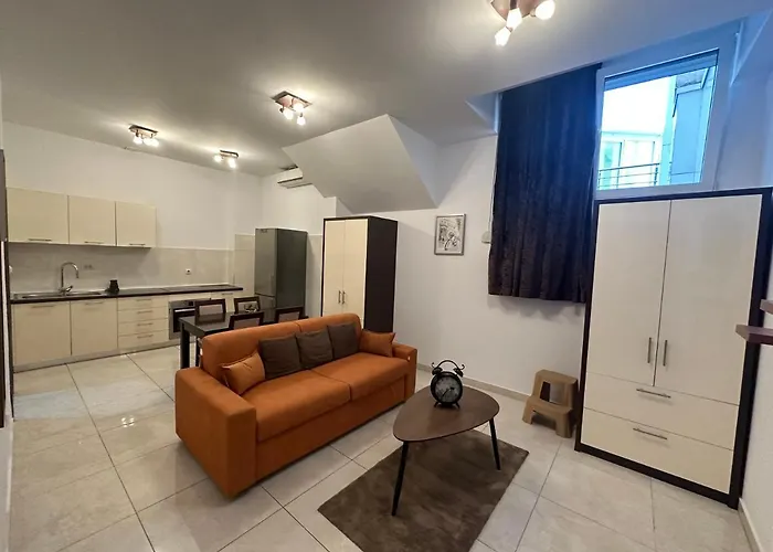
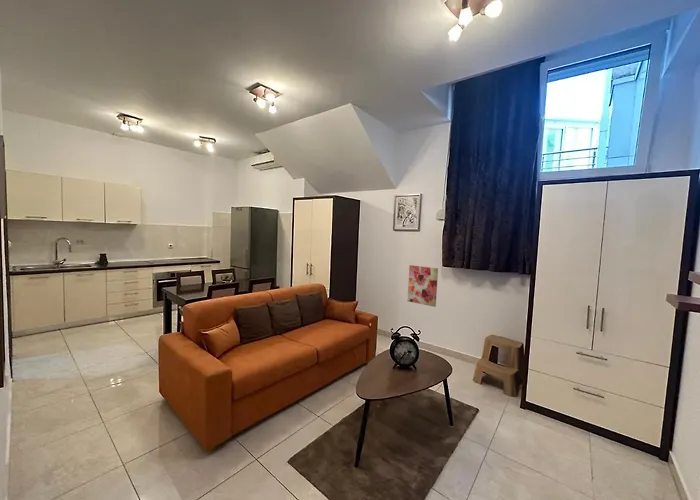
+ wall art [406,264,439,308]
